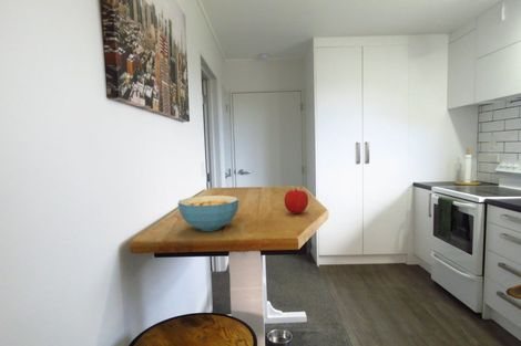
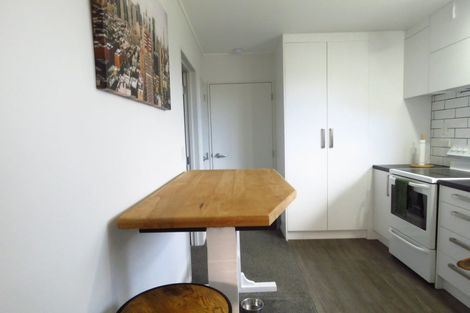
- fruit [284,187,309,216]
- cereal bowl [177,195,239,232]
